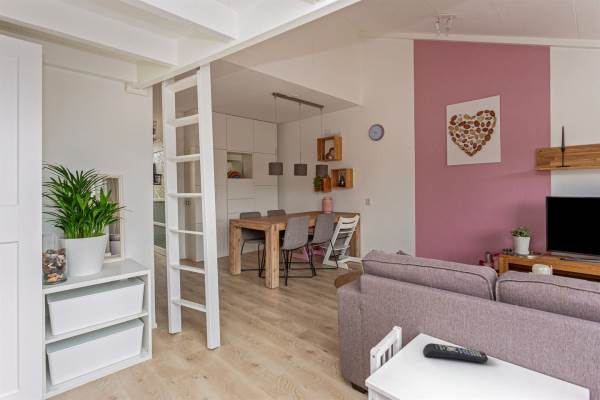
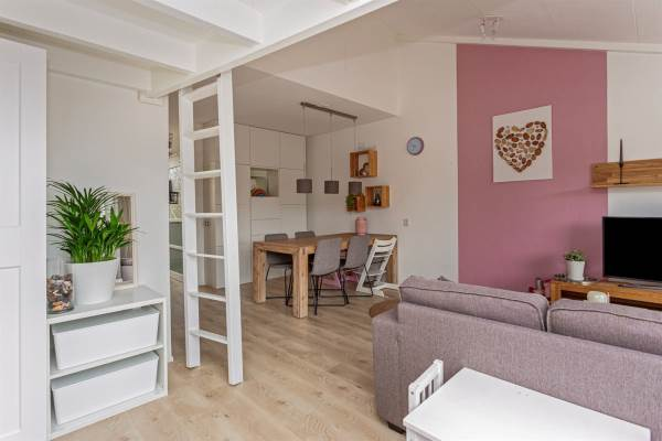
- remote control [422,342,489,364]
